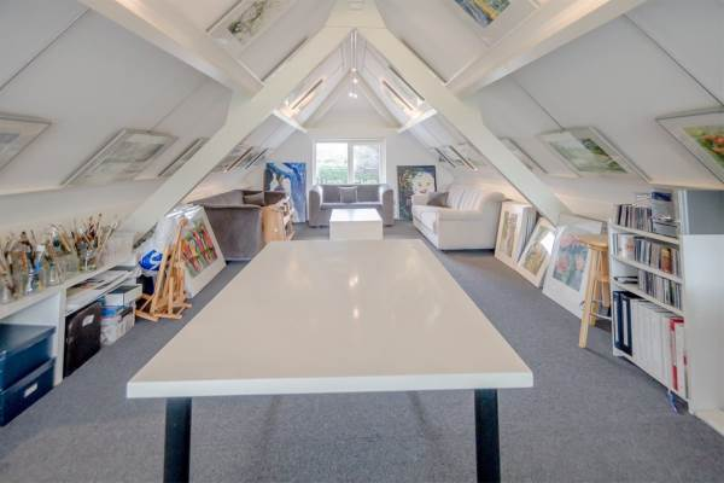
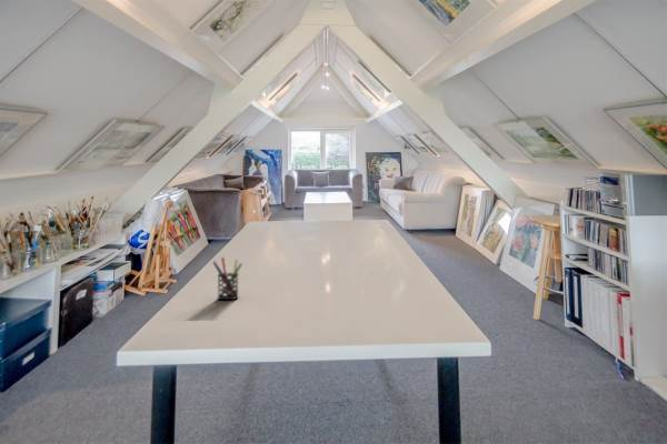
+ pen holder [211,256,243,301]
